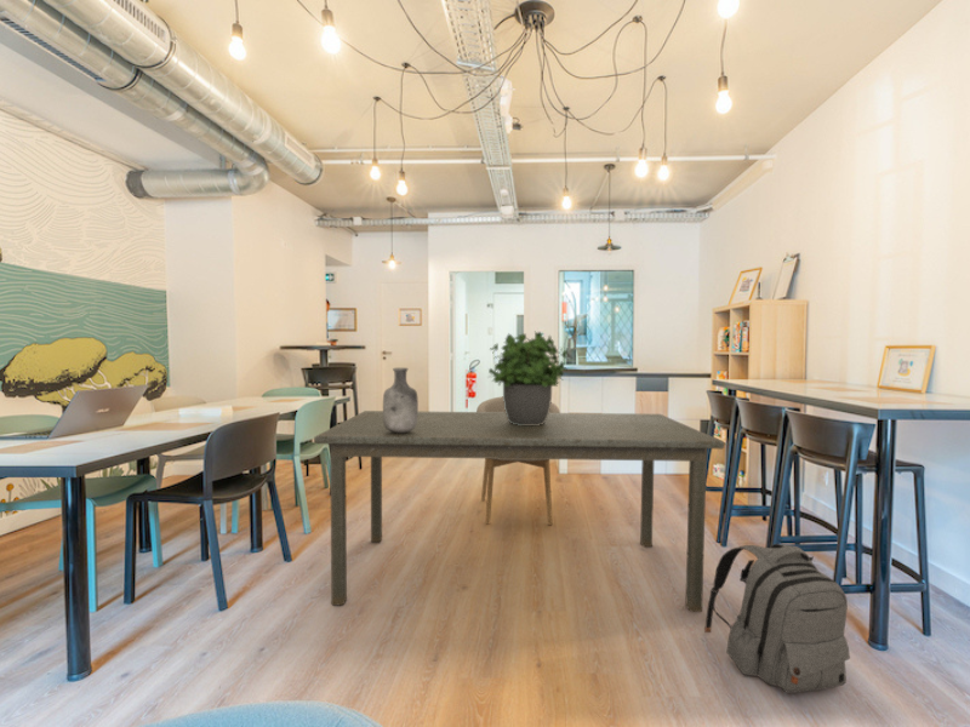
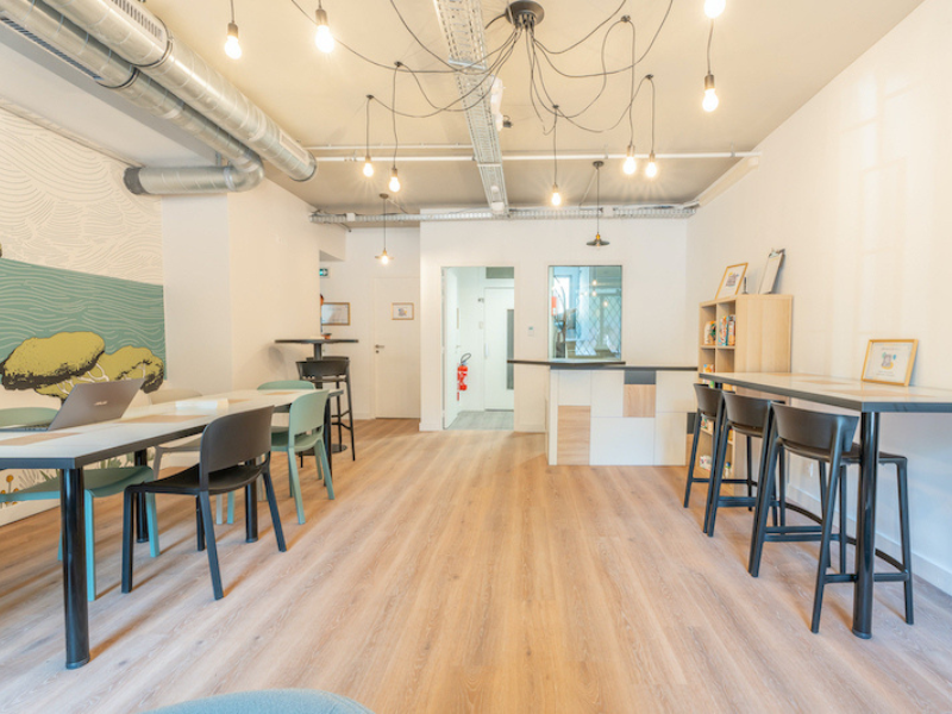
- backpack [703,543,851,694]
- vase [382,367,420,433]
- potted plant [486,328,569,425]
- chair [475,395,561,526]
- dining table [313,410,725,613]
